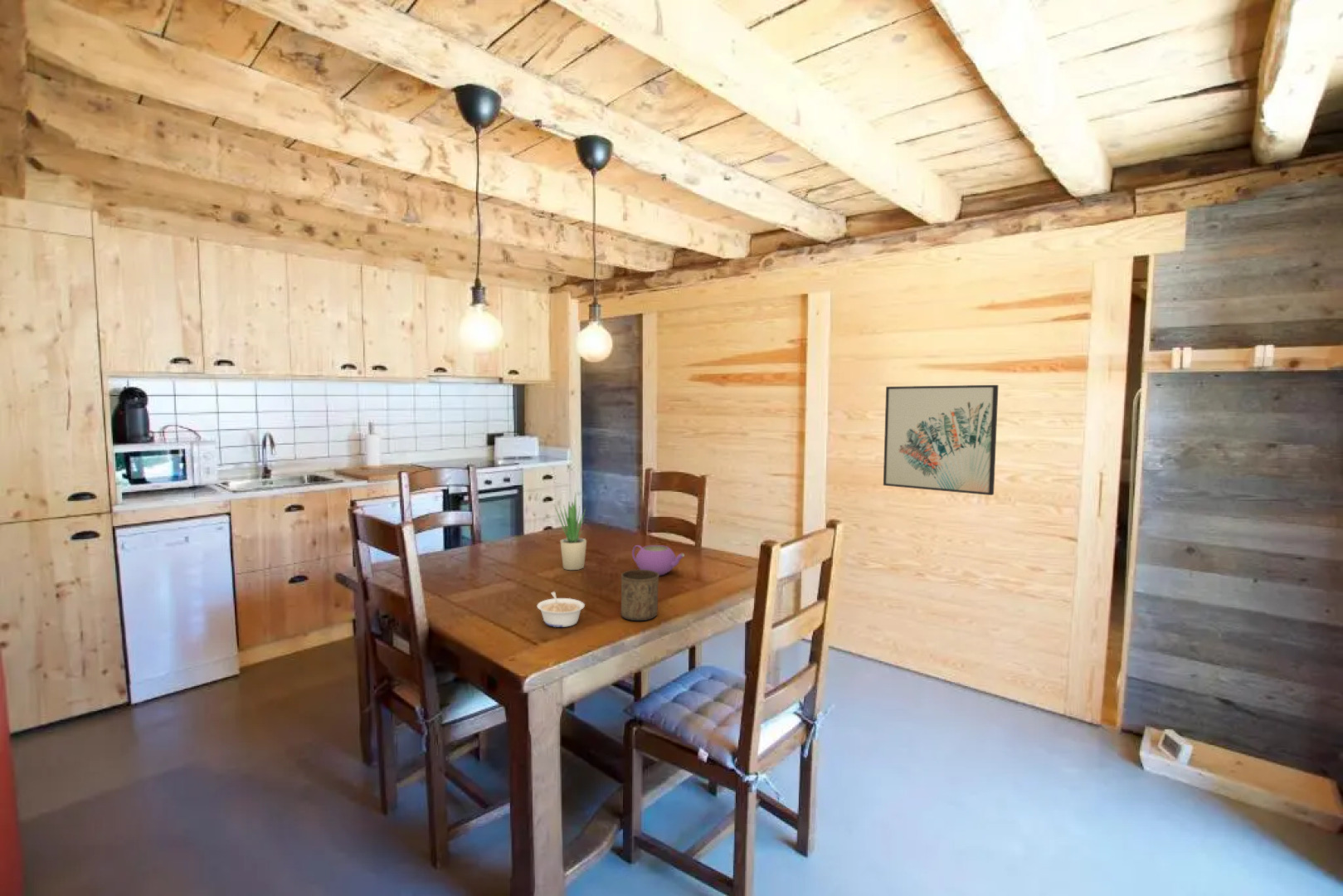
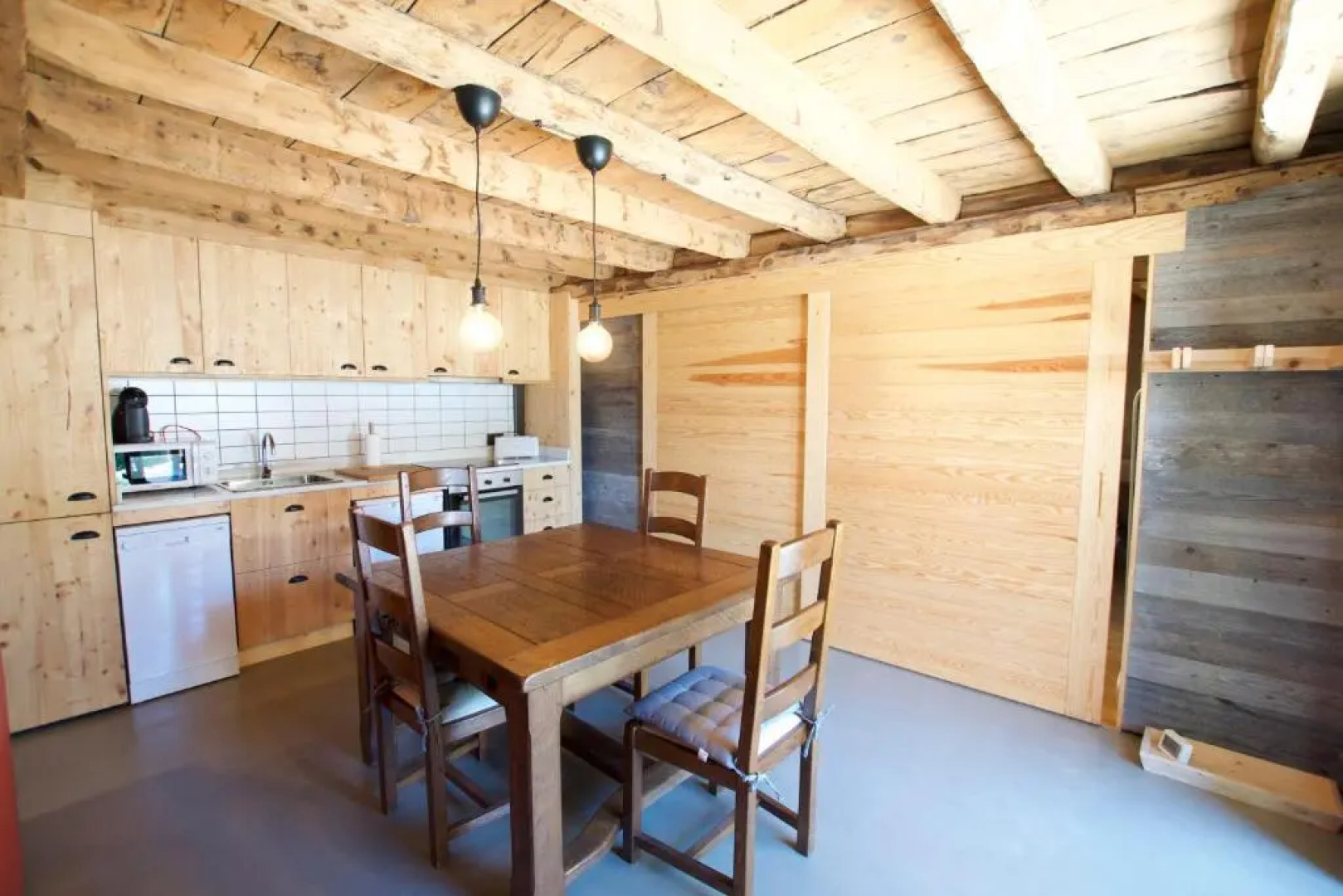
- teapot [631,544,685,577]
- cup [620,569,659,621]
- legume [536,591,586,628]
- potted plant [553,492,587,571]
- wall art [883,384,1000,496]
